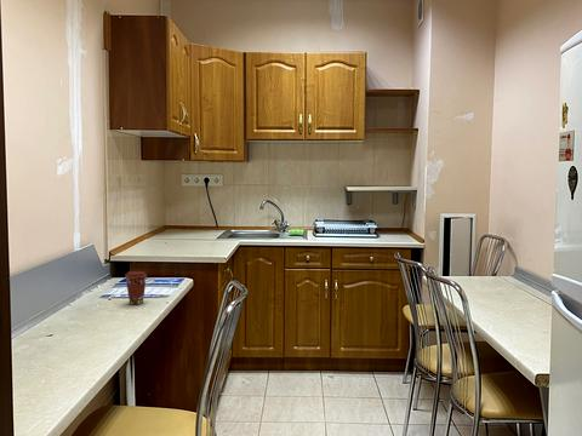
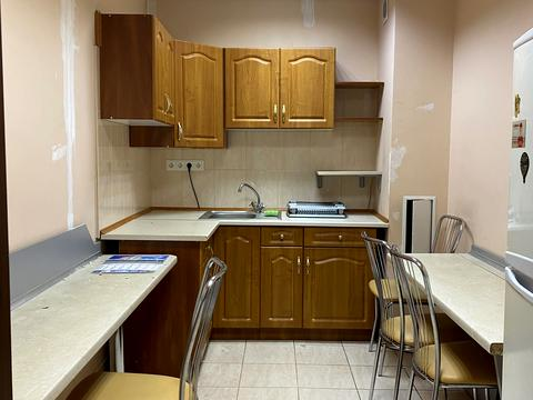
- coffee cup [124,270,148,305]
